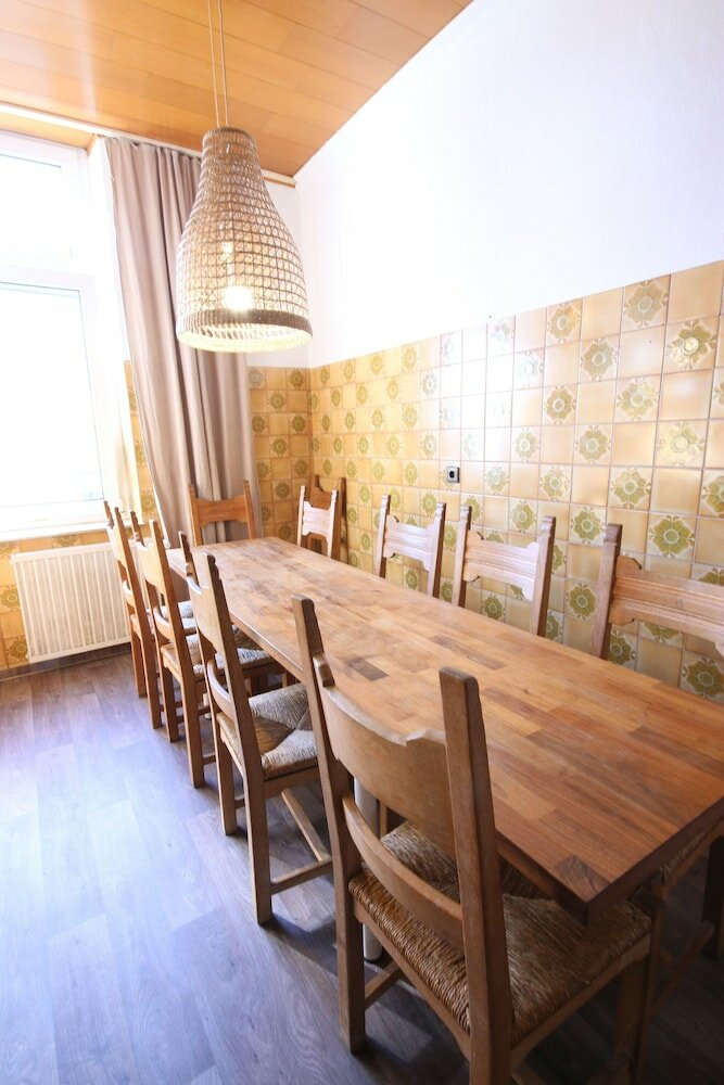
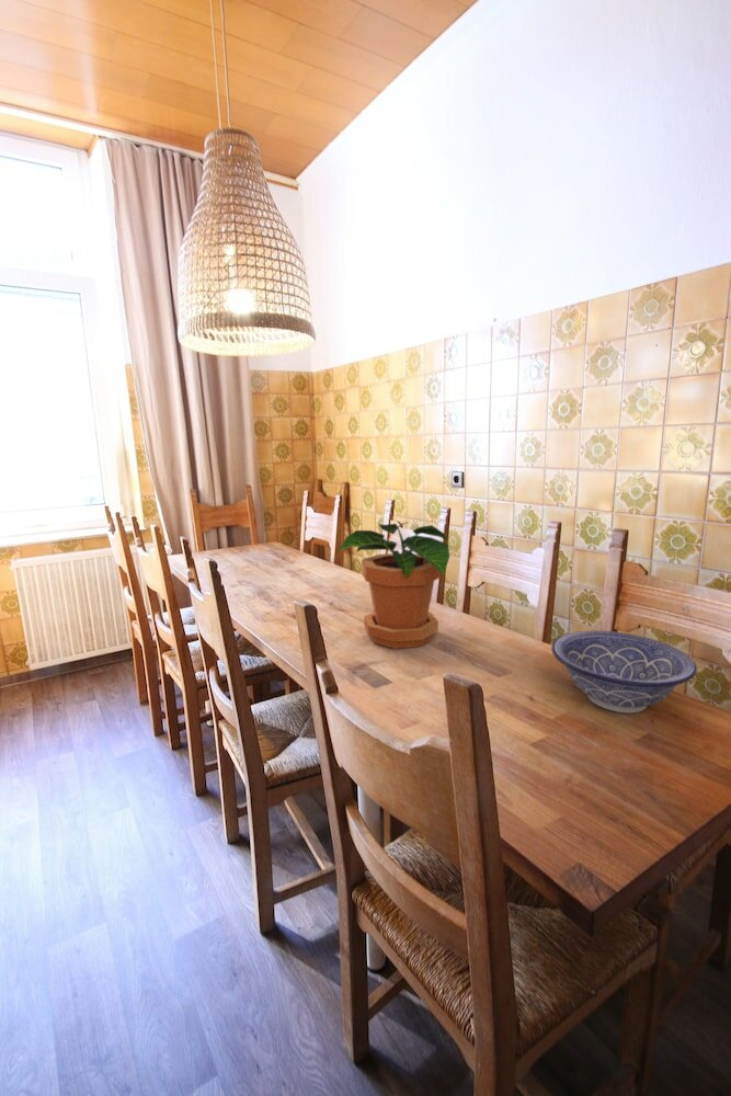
+ potted plant [338,521,450,650]
+ decorative bowl [550,630,698,715]
